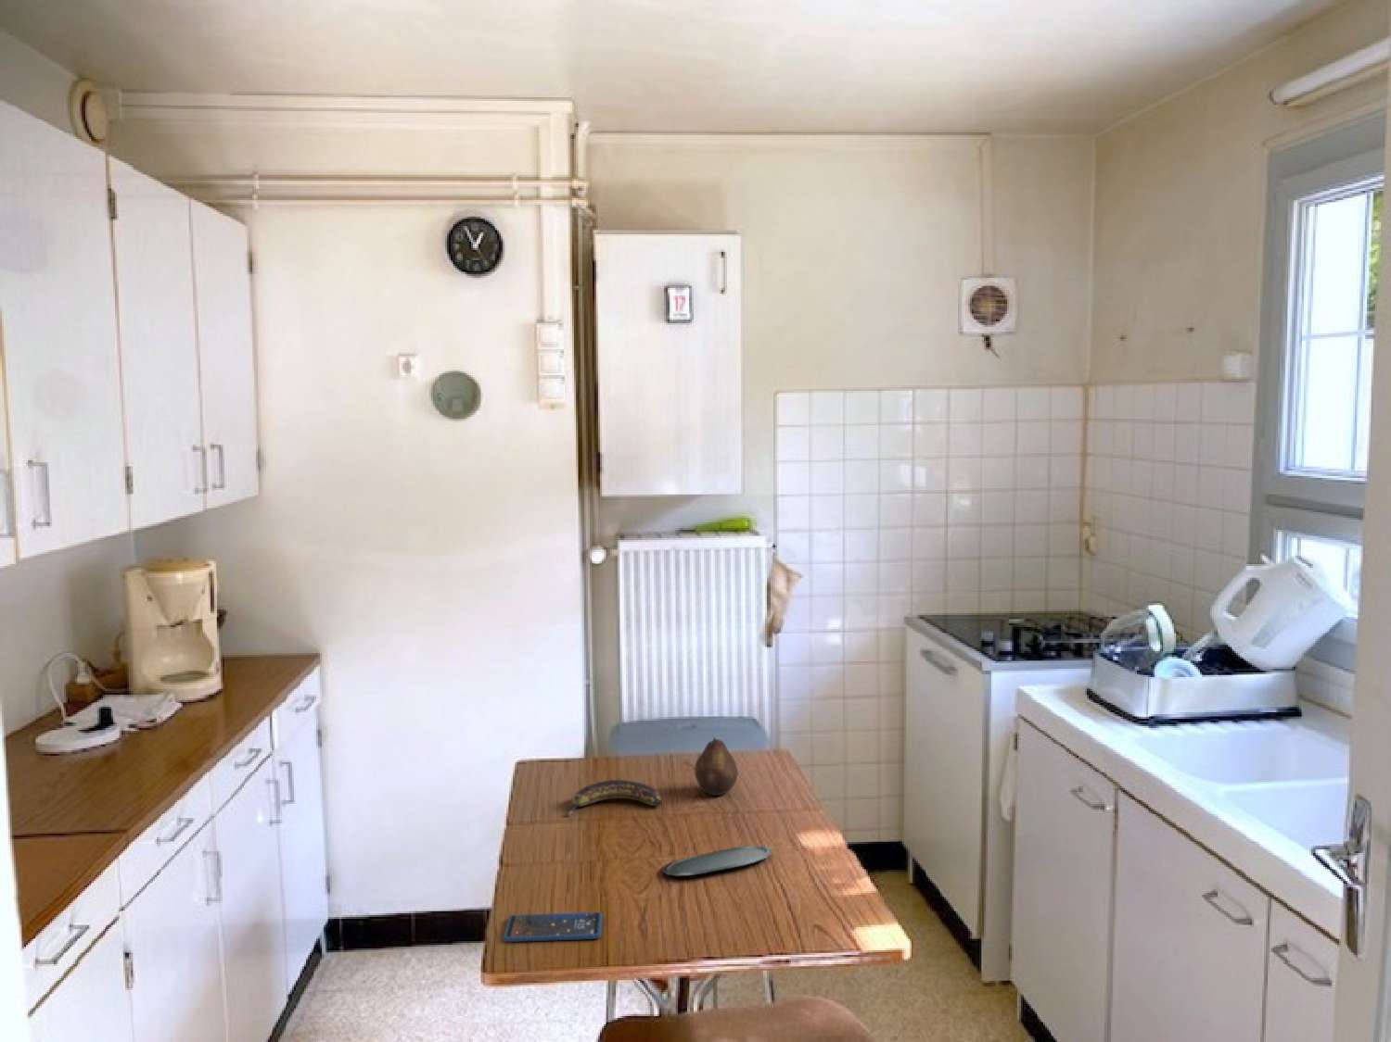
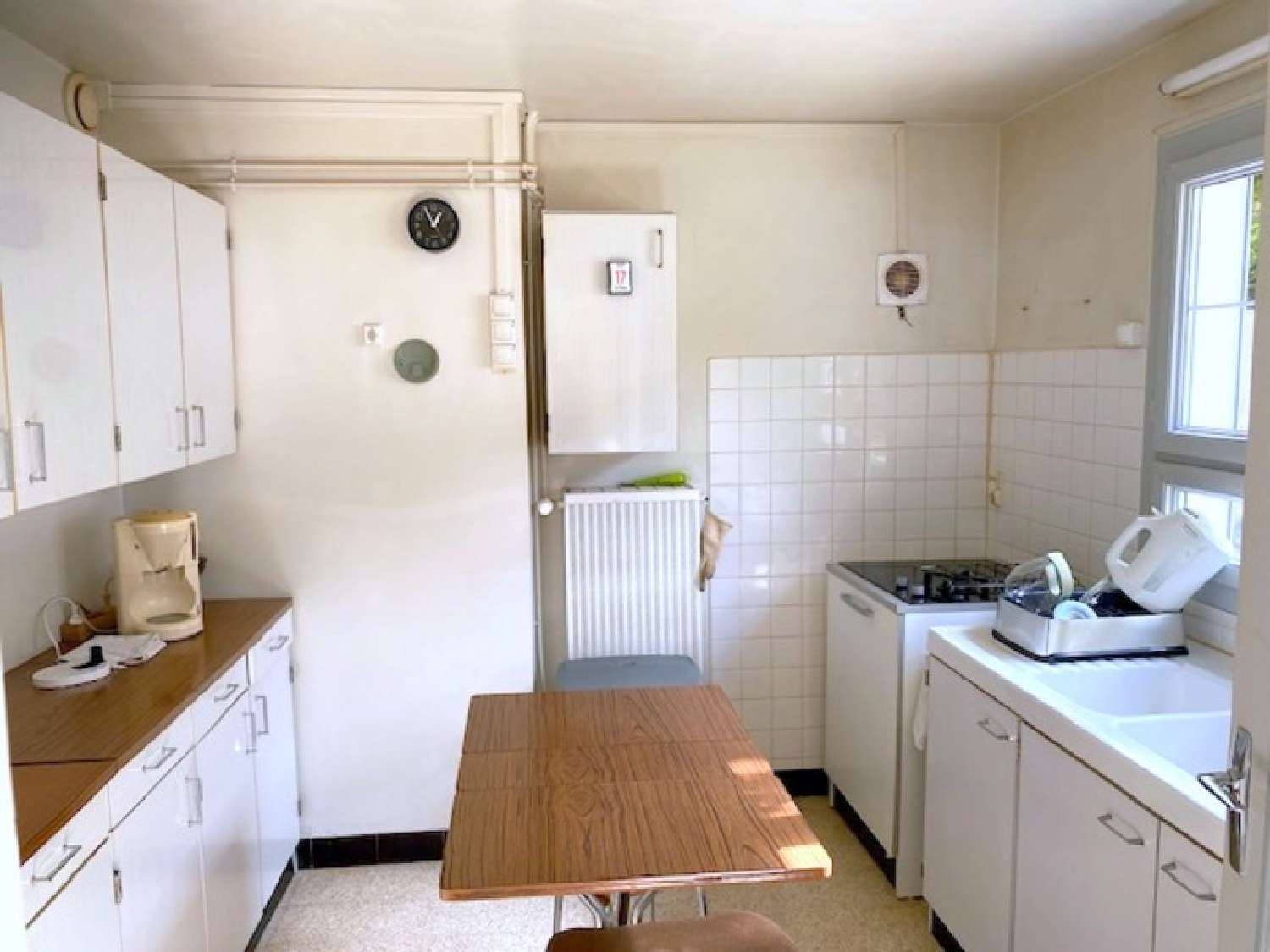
- oval tray [662,845,773,877]
- smartphone [502,912,603,942]
- banana [567,779,663,818]
- fruit [693,737,739,797]
